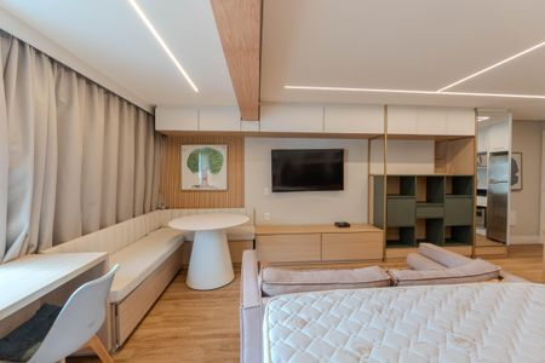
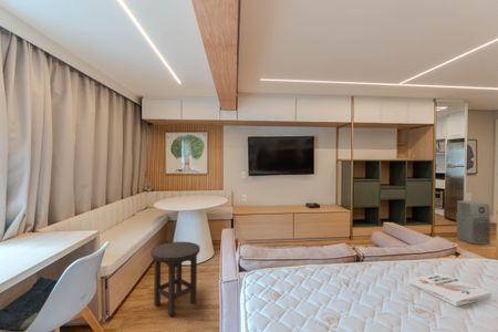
+ air purifier [456,199,491,246]
+ book [407,272,492,308]
+ stool [149,240,201,318]
